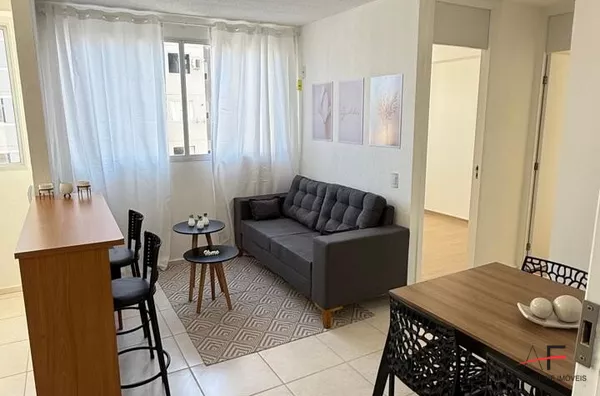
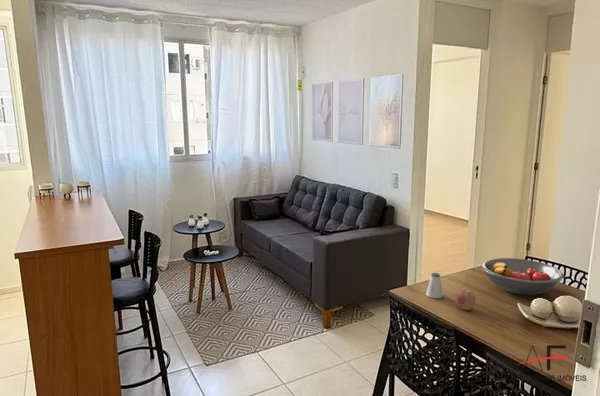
+ saltshaker [425,272,444,299]
+ apple [454,289,476,311]
+ fruit bowl [481,257,565,296]
